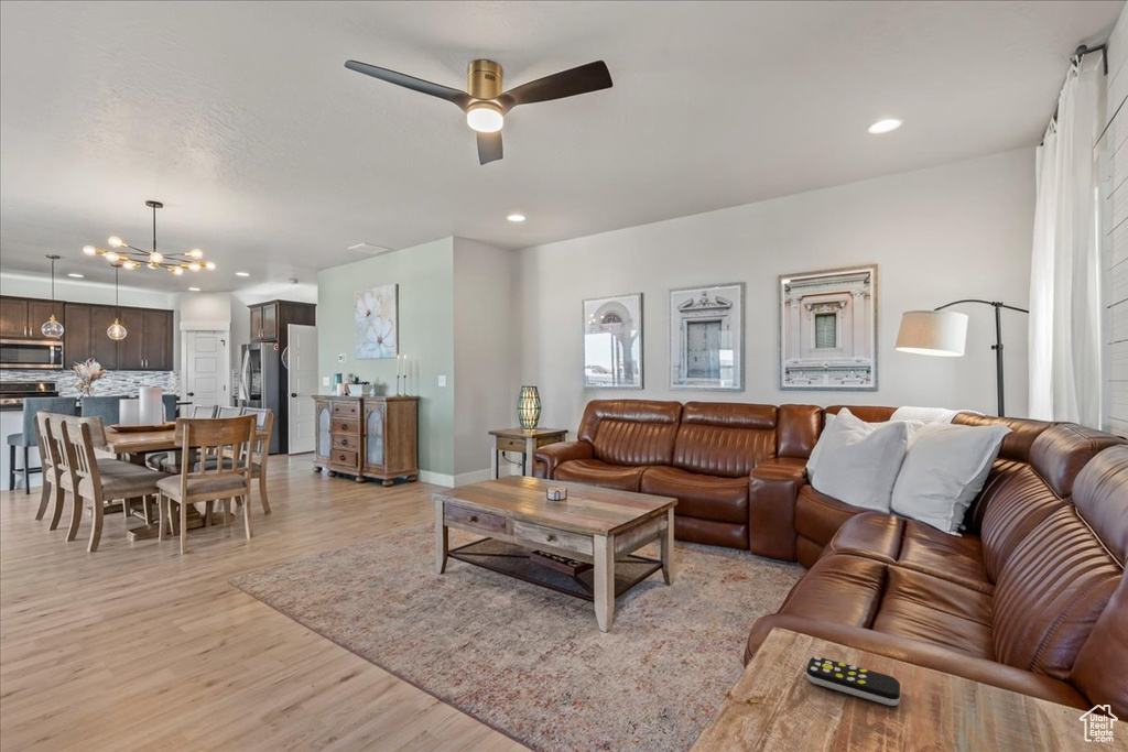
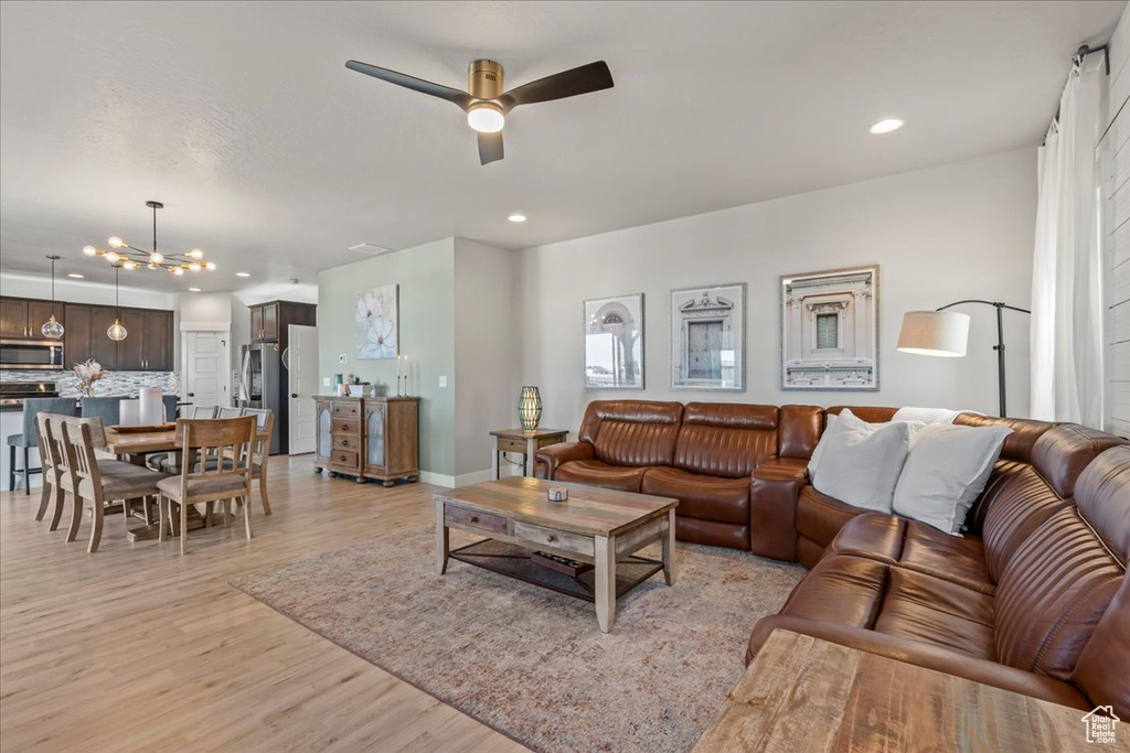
- remote control [805,655,901,707]
